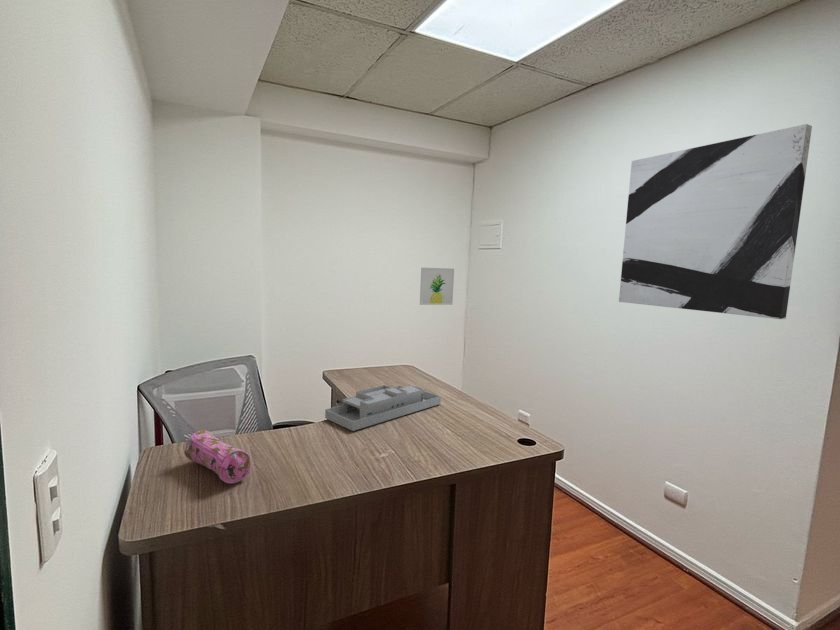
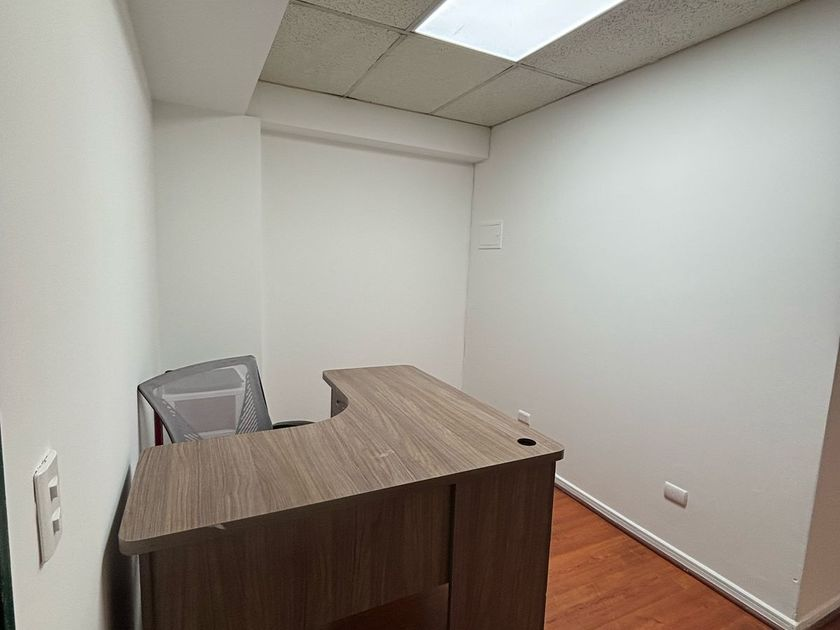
- wall art [419,267,455,306]
- pencil case [184,429,252,484]
- desk organizer [324,384,442,432]
- wall art [618,123,813,320]
